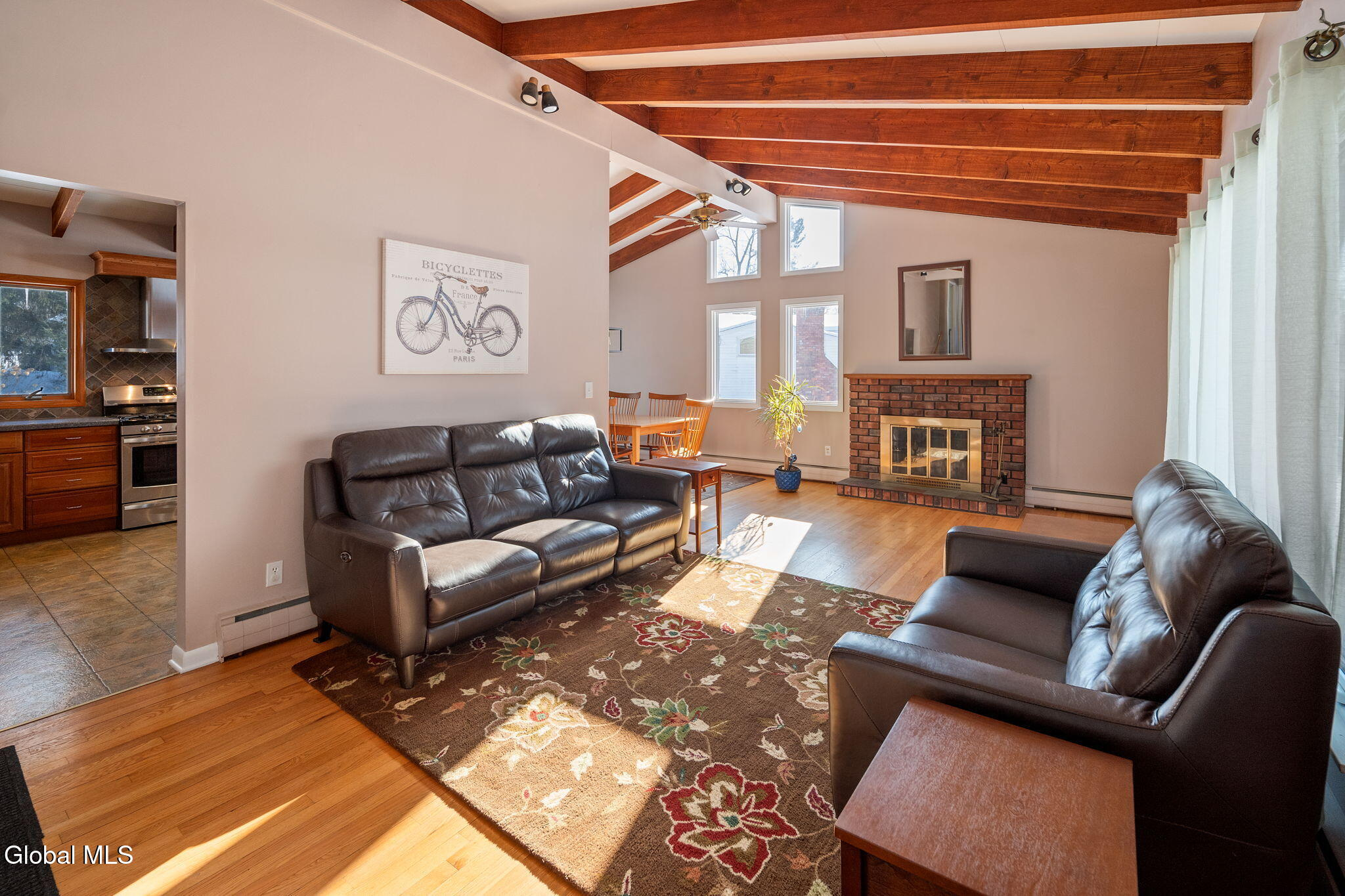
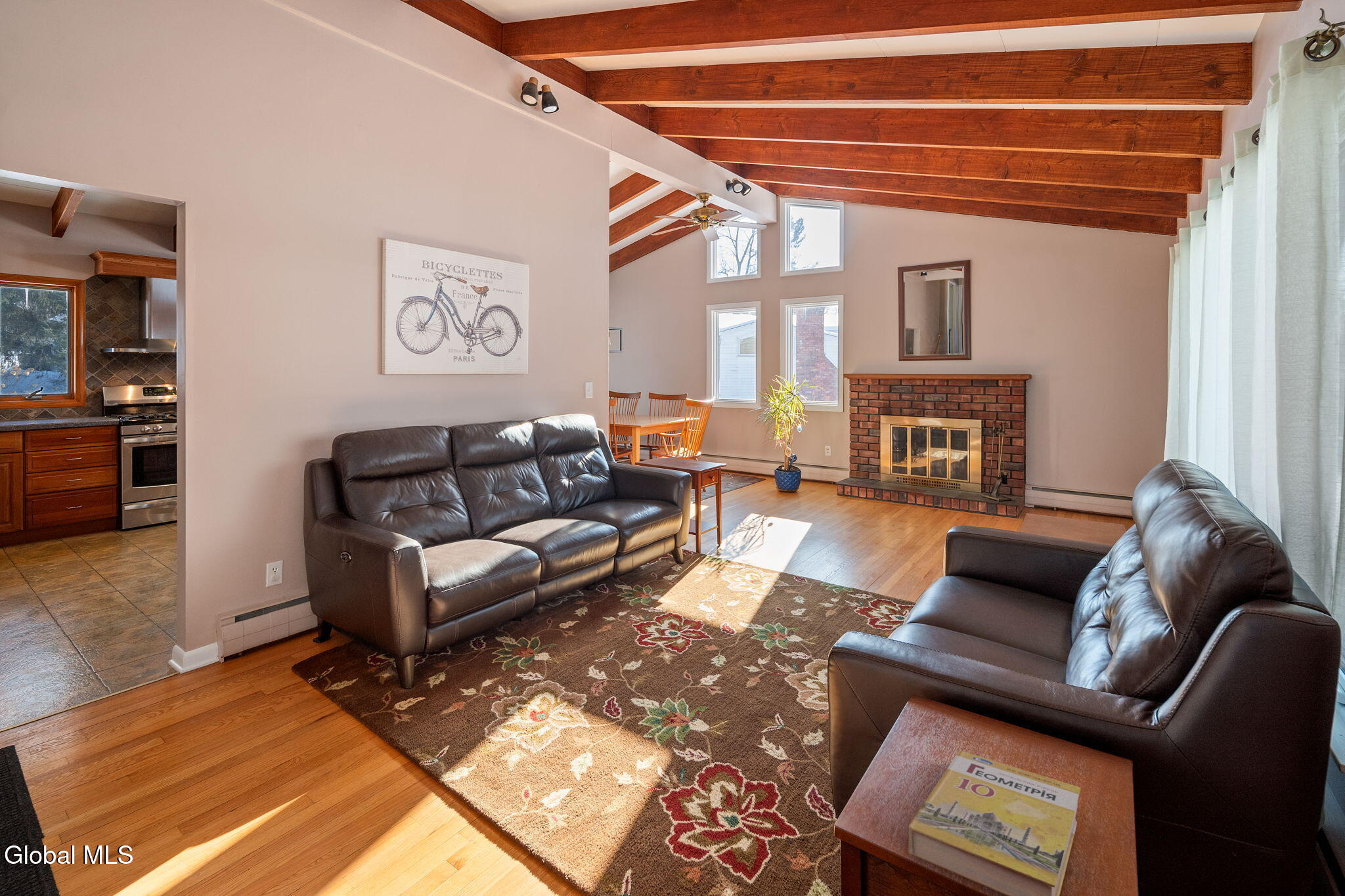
+ book [908,750,1082,896]
